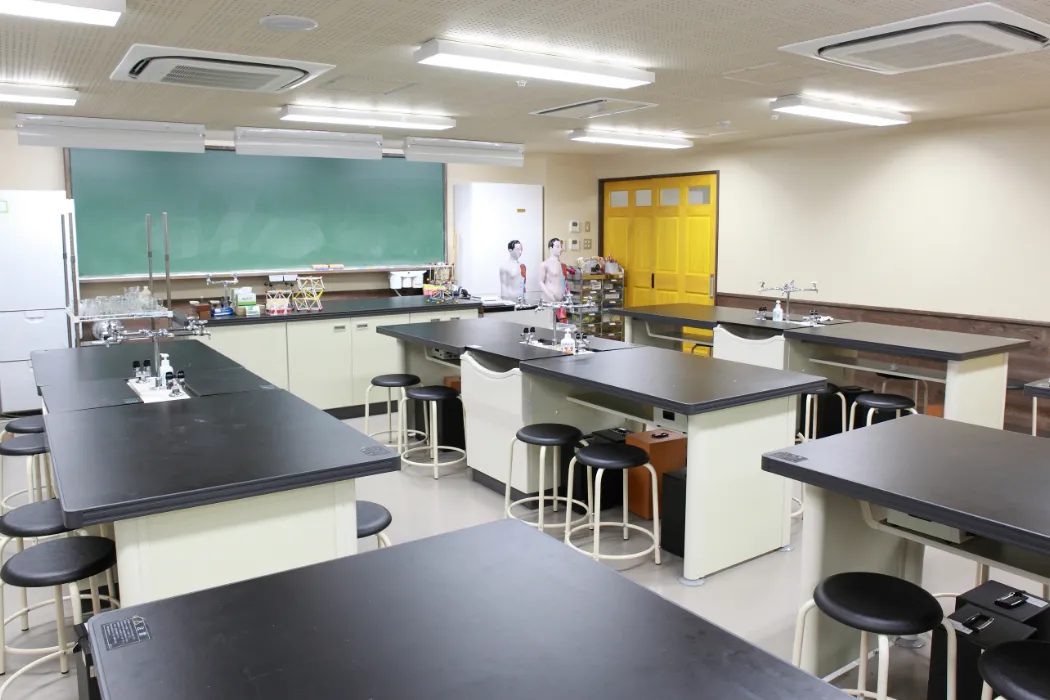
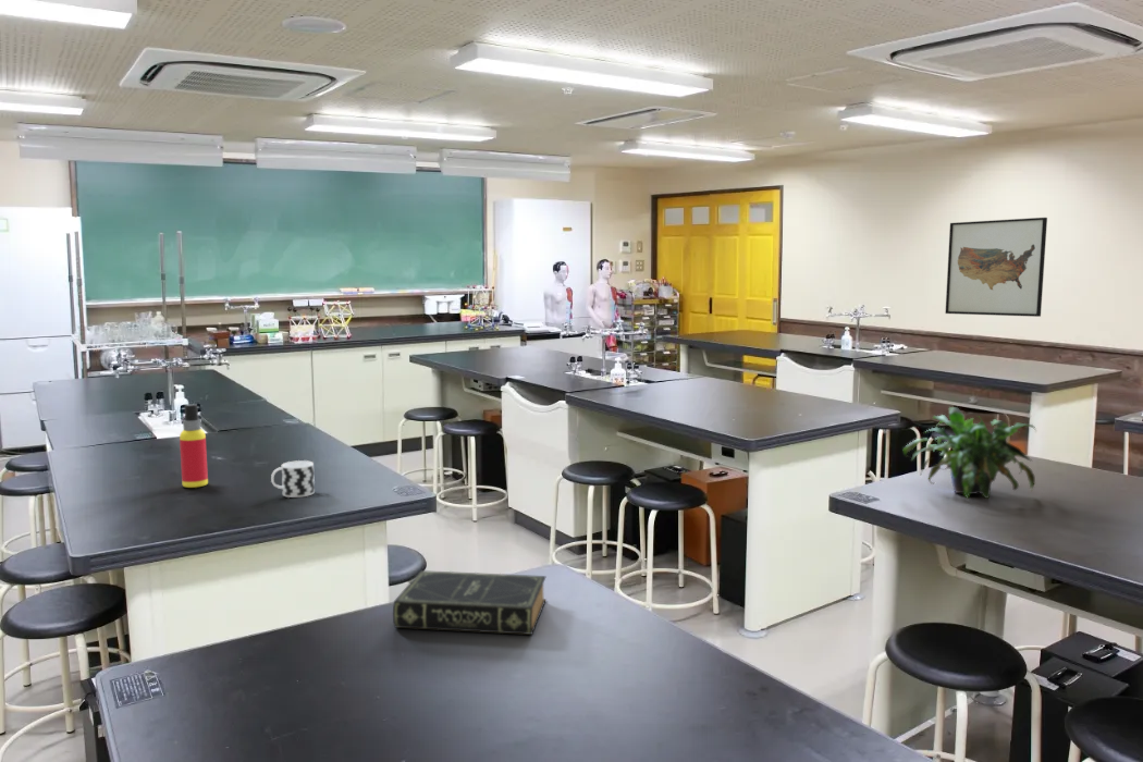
+ spray bottle [179,403,209,489]
+ book [392,569,548,636]
+ potted plant [902,406,1037,500]
+ wall art [944,217,1048,318]
+ cup [270,459,316,499]
